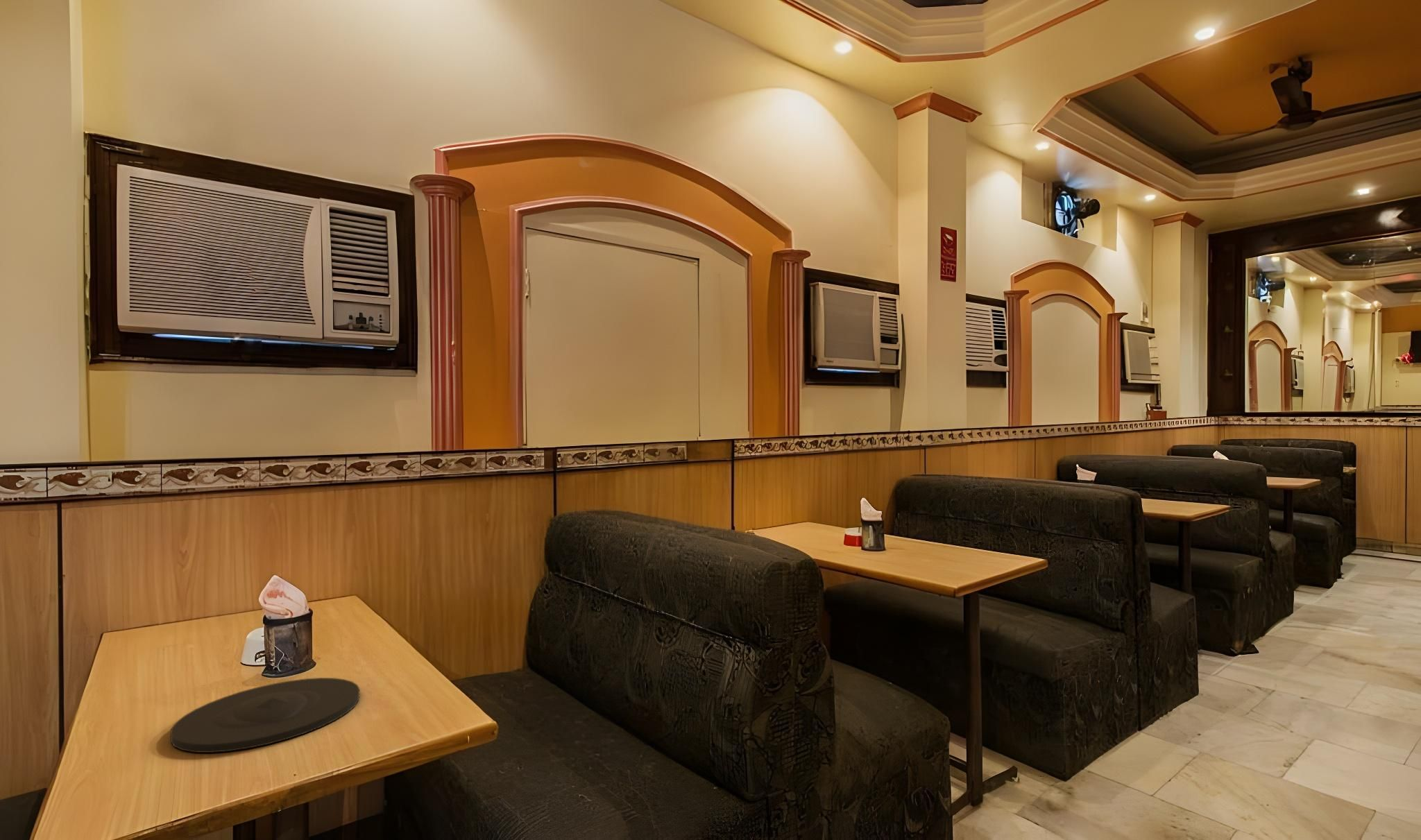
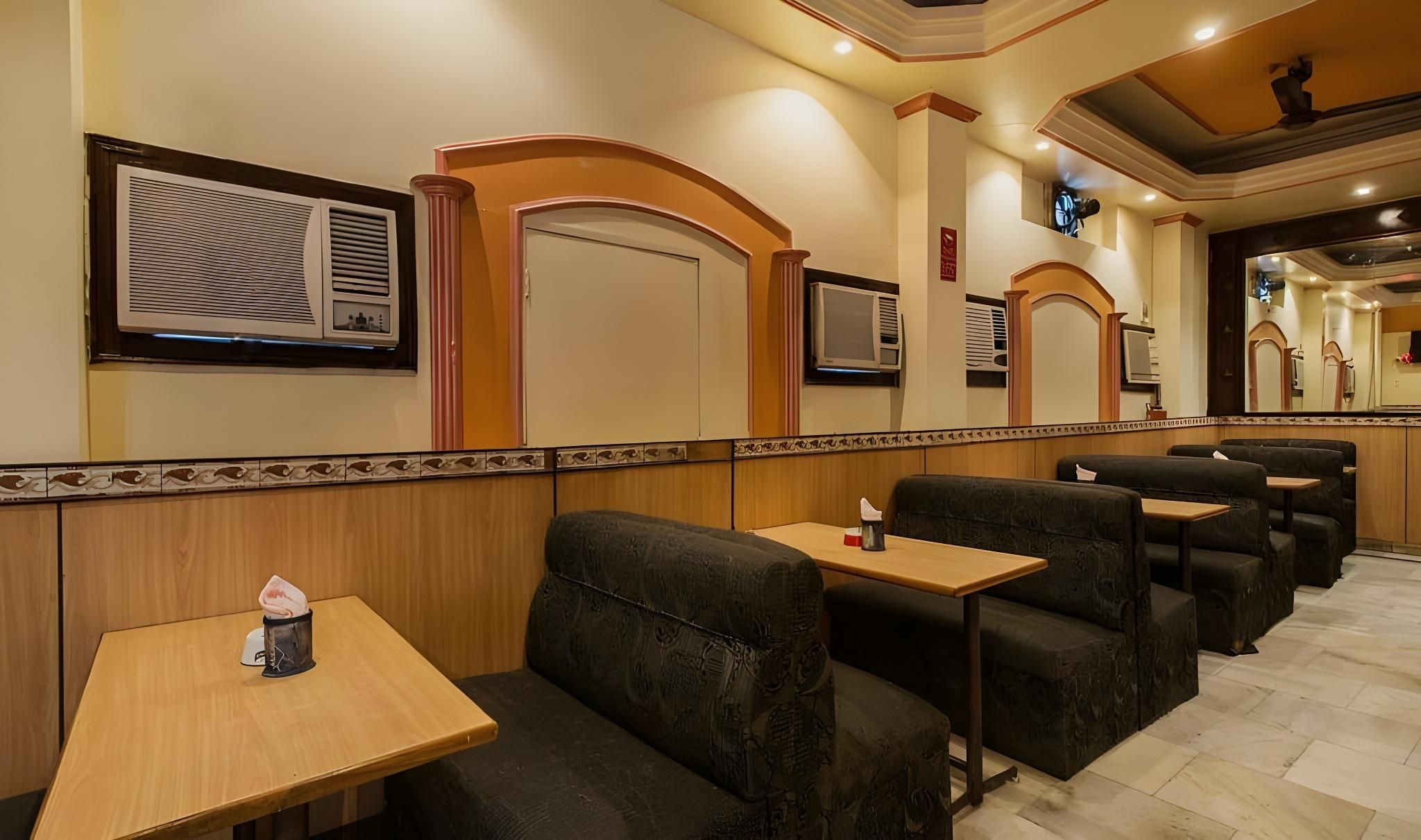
- plate [170,677,361,753]
